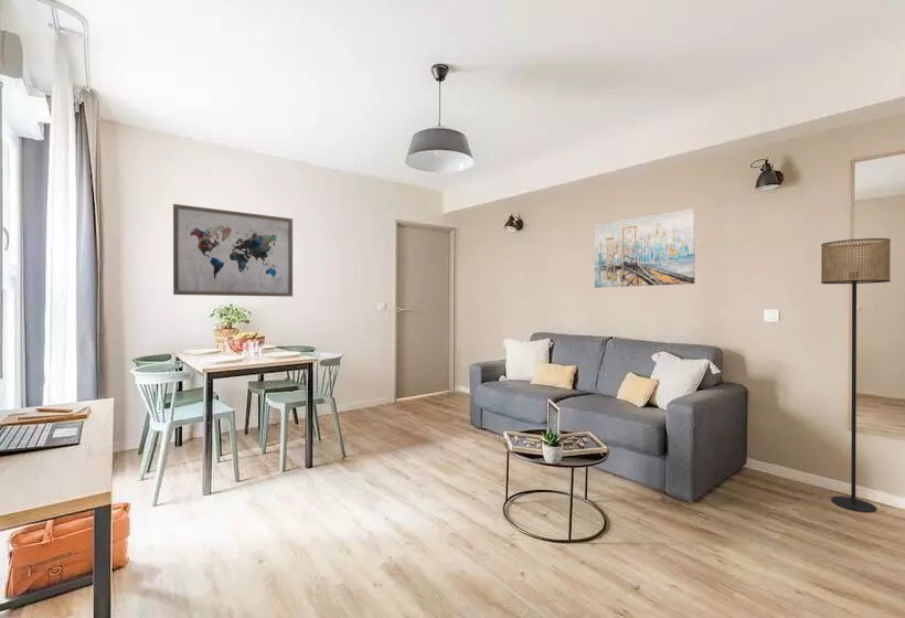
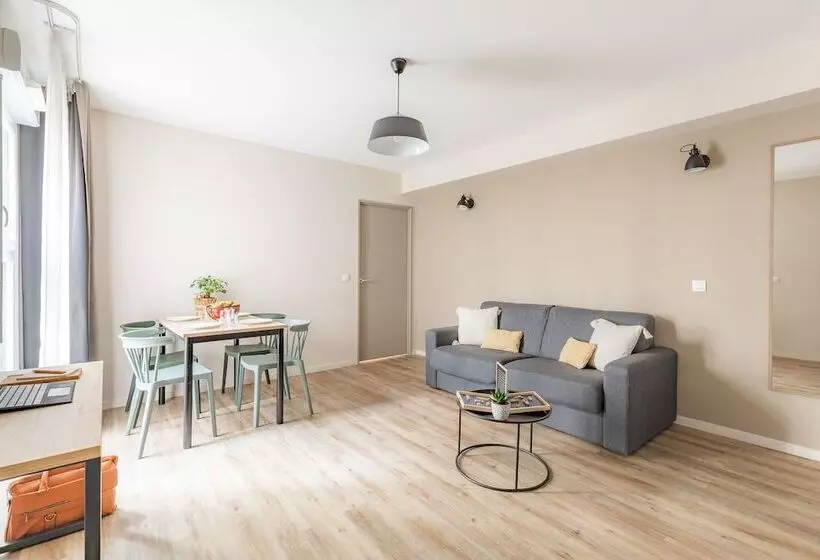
- floor lamp [820,237,892,513]
- wall art [594,207,696,289]
- wall art [172,203,294,298]
